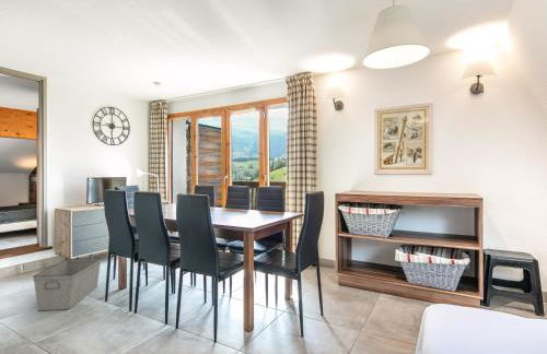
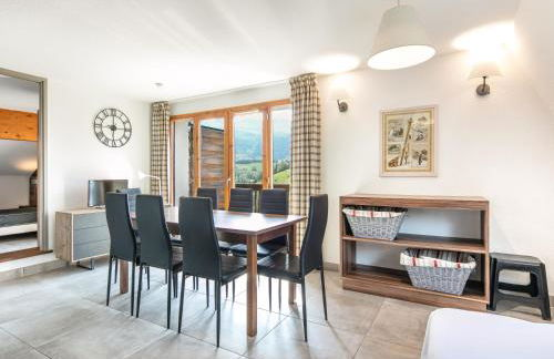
- storage bin [32,257,103,311]
